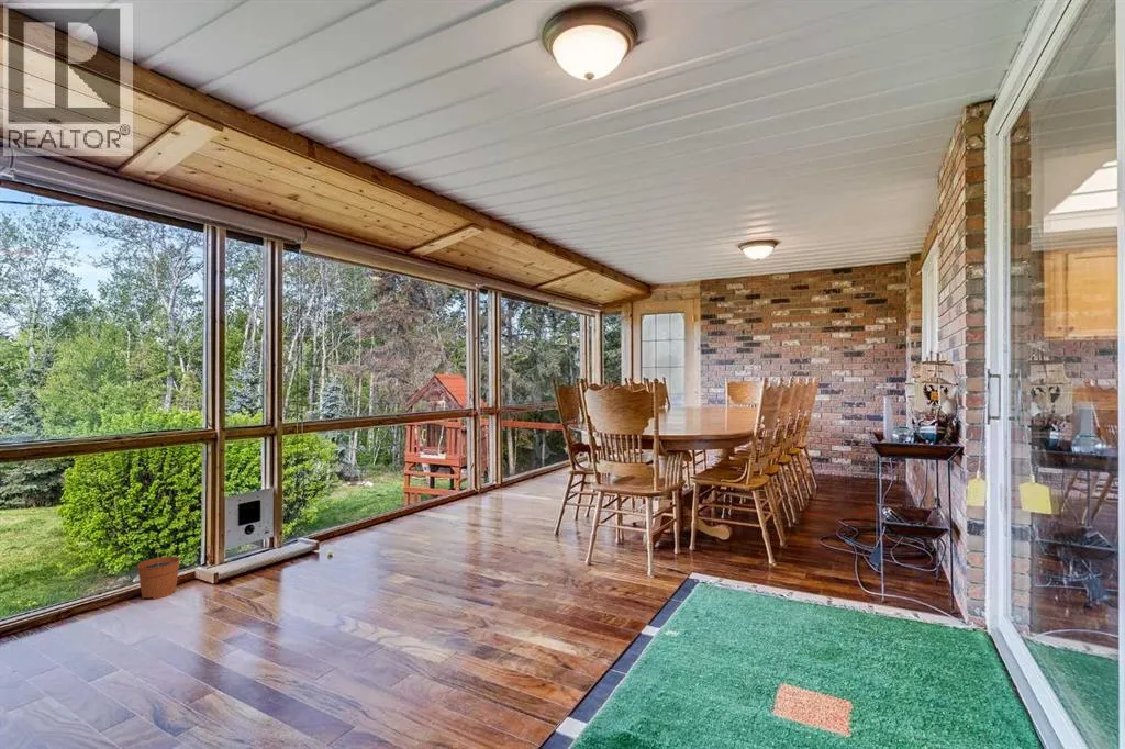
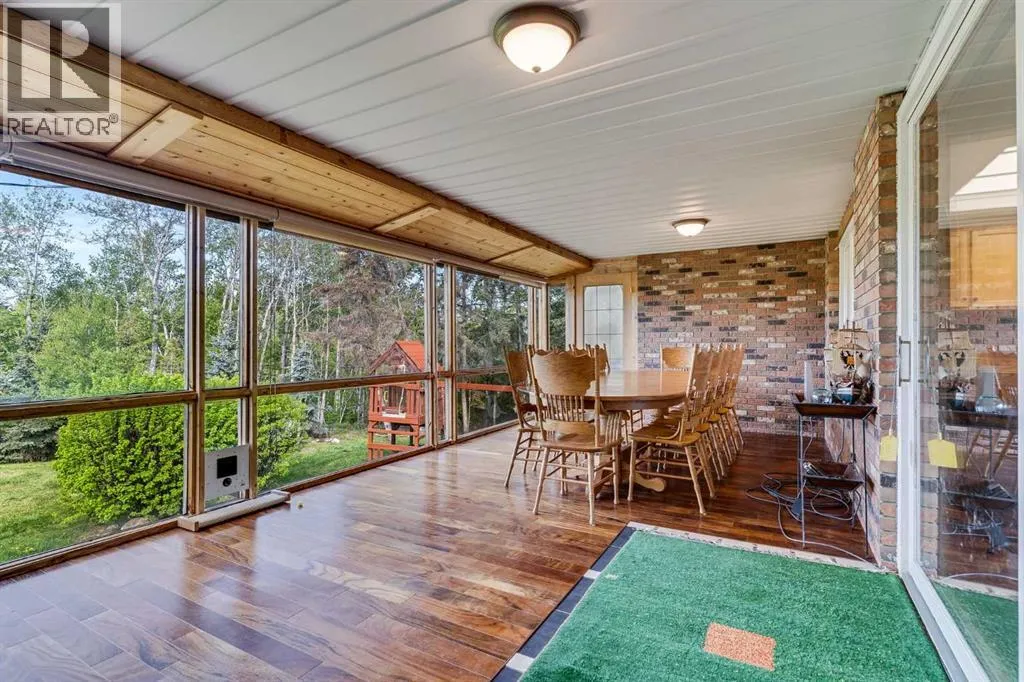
- plant pot [136,545,180,600]
